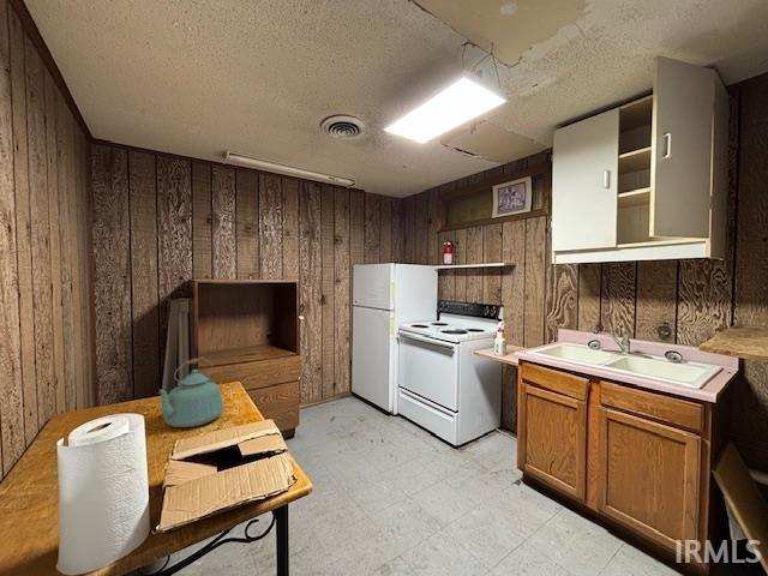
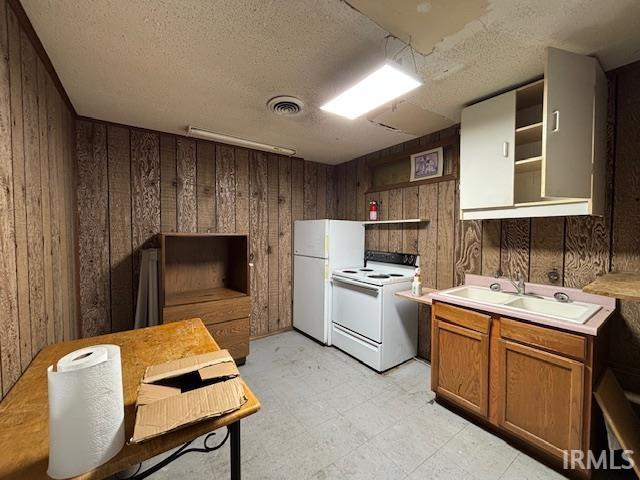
- kettle [156,355,224,428]
